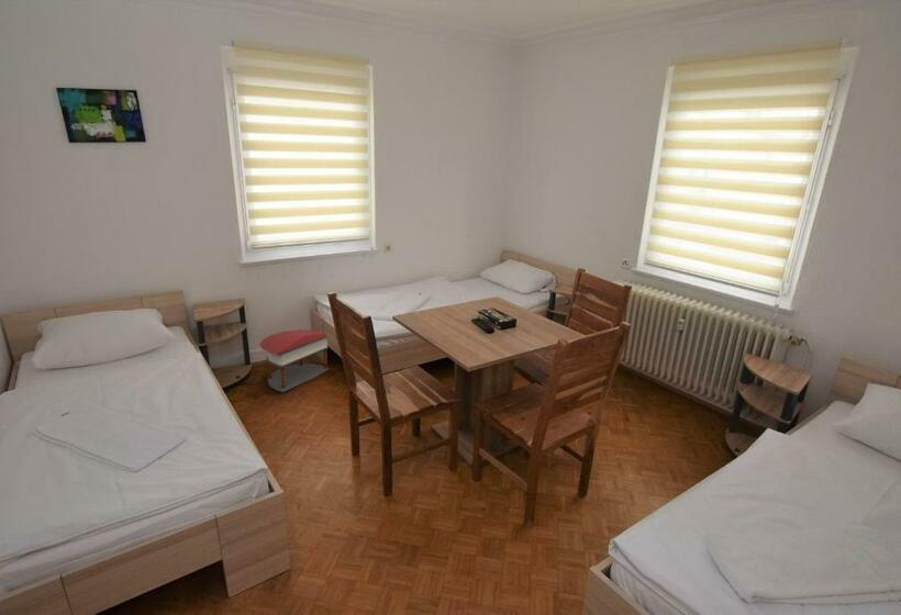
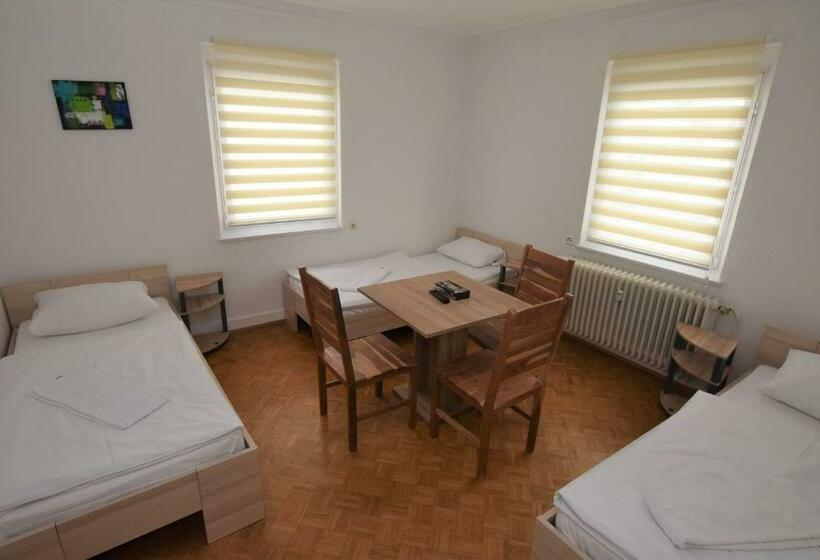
- side table [258,328,330,393]
